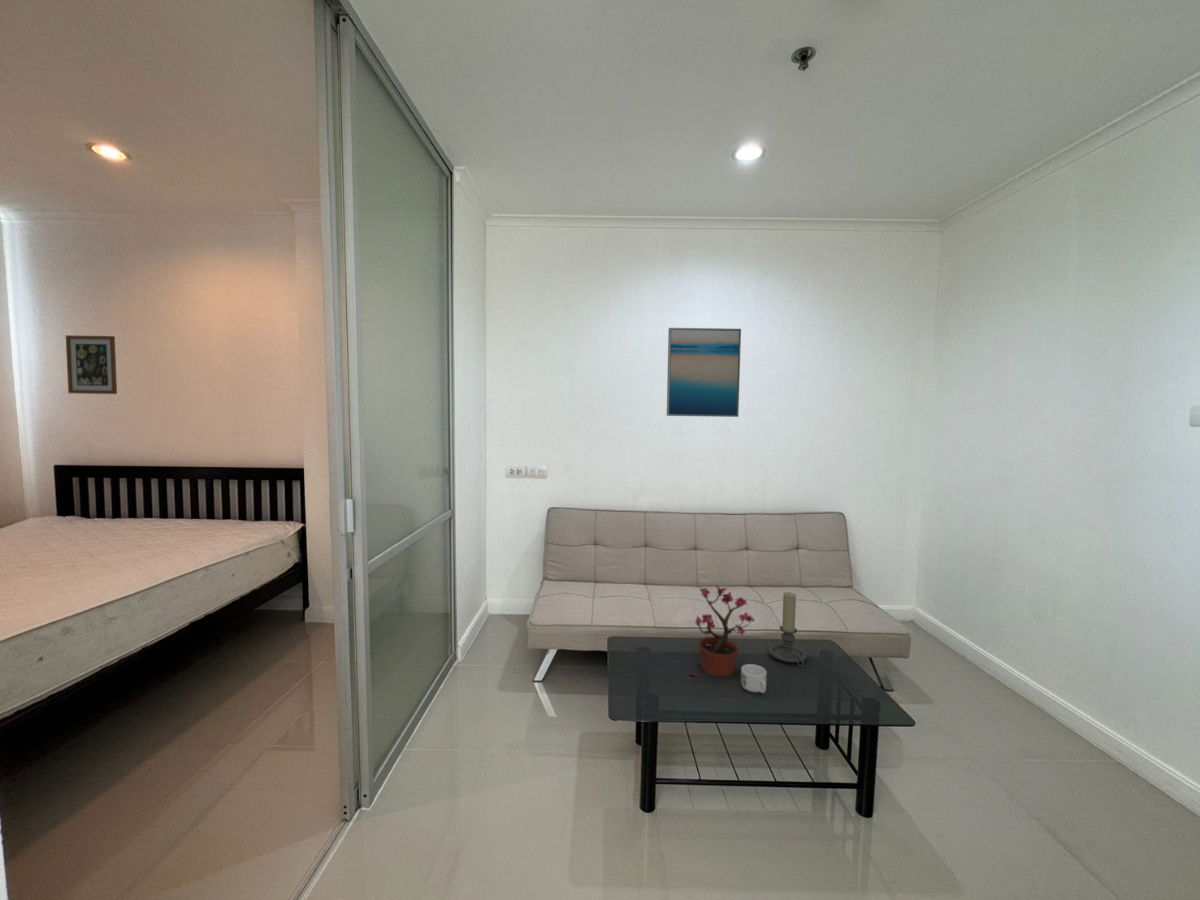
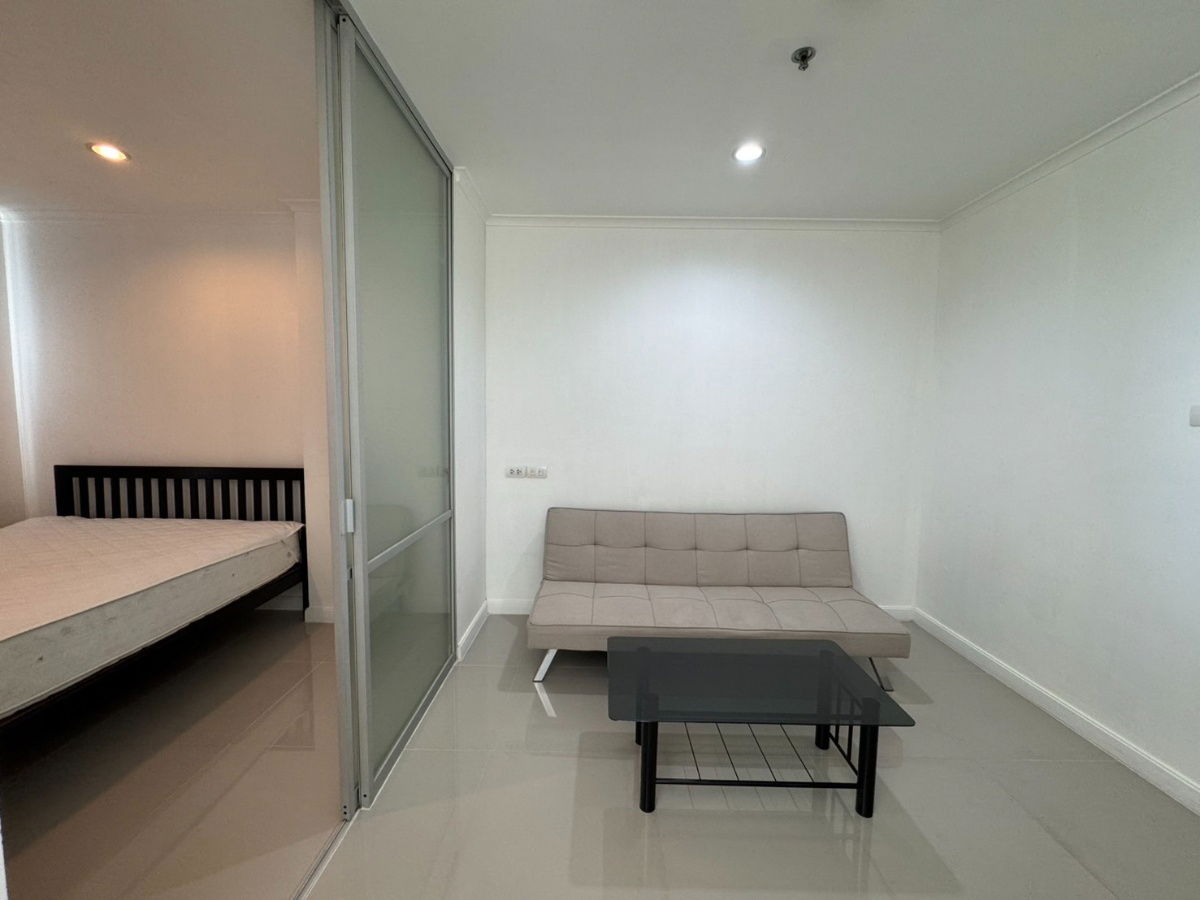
- potted plant [691,585,756,677]
- mug [740,663,768,694]
- candle holder [768,591,808,668]
- wall art [65,334,118,395]
- wall art [666,327,742,418]
